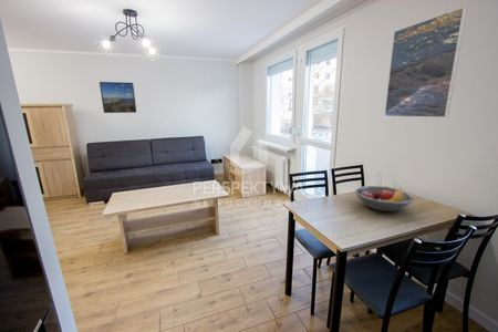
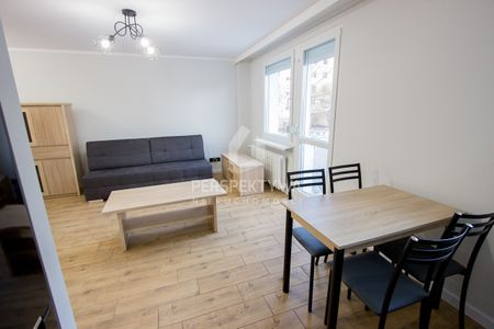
- fruit bowl [354,185,415,212]
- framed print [98,81,137,114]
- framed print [384,6,468,118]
